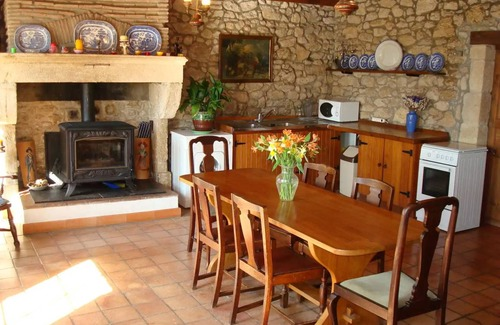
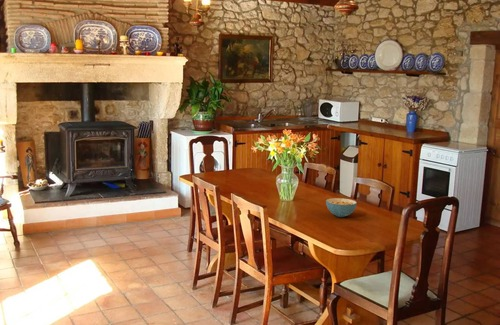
+ cereal bowl [325,197,358,218]
